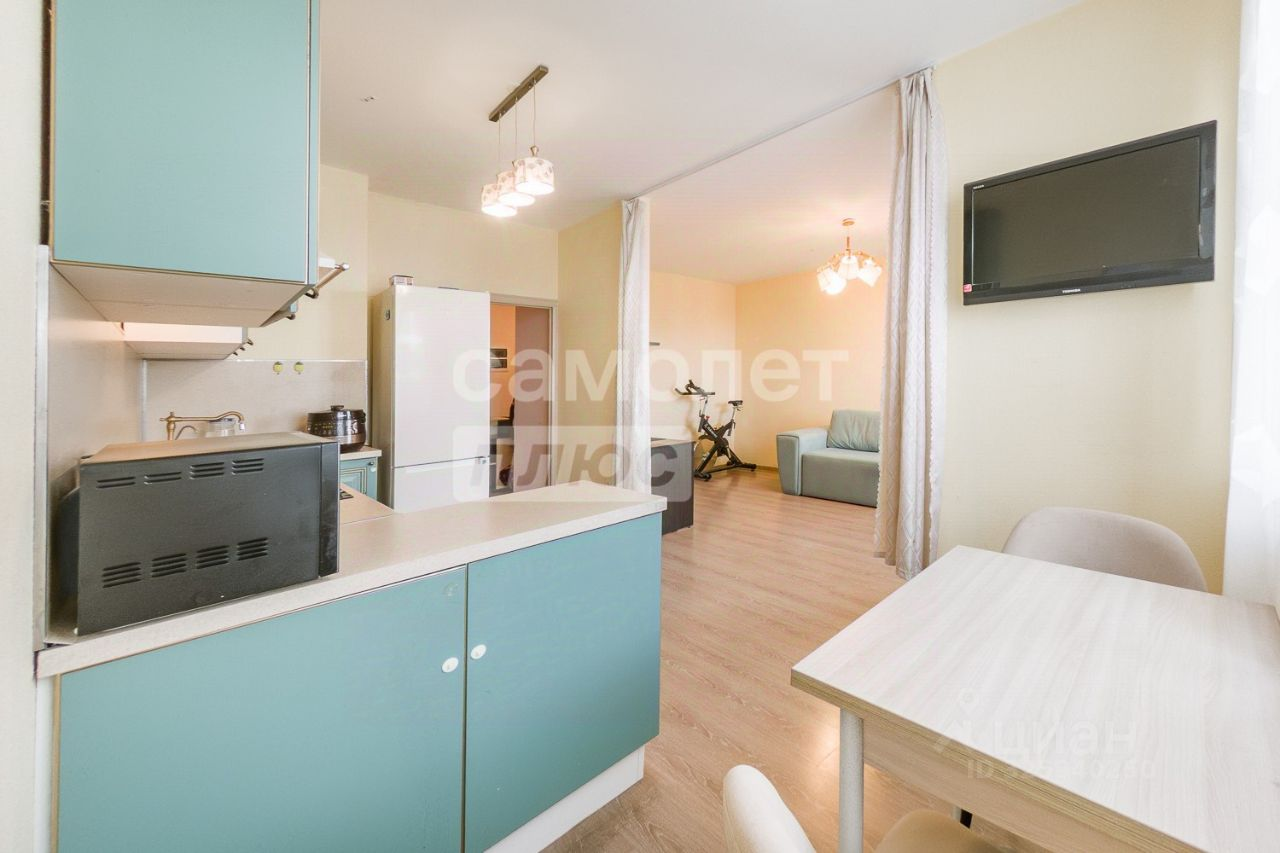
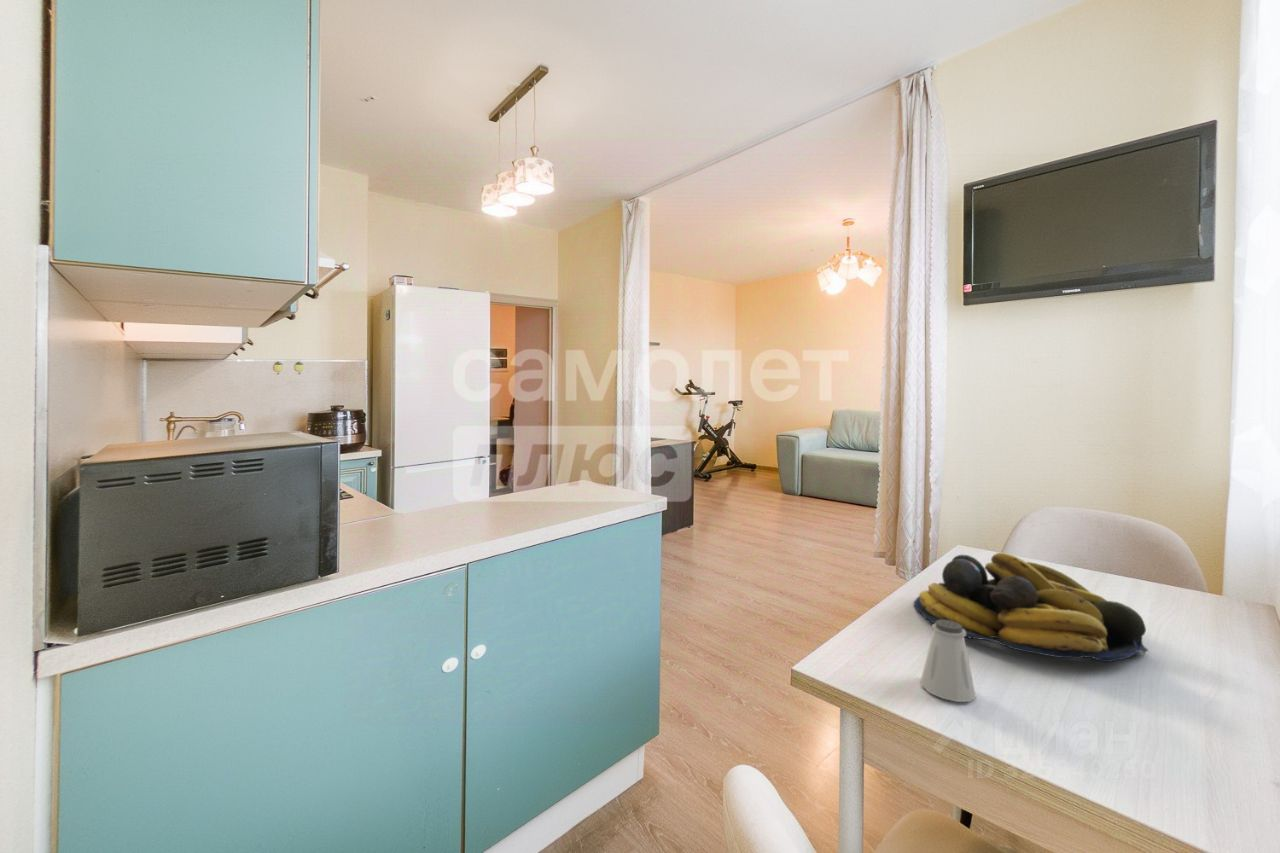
+ fruit bowl [913,552,1149,663]
+ saltshaker [920,620,977,703]
